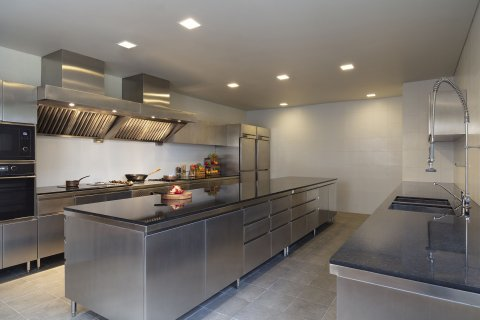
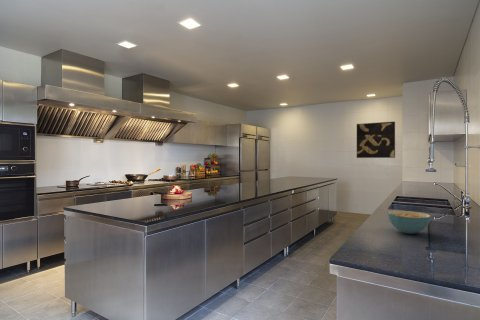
+ wall art [356,121,396,159]
+ cereal bowl [386,210,432,235]
